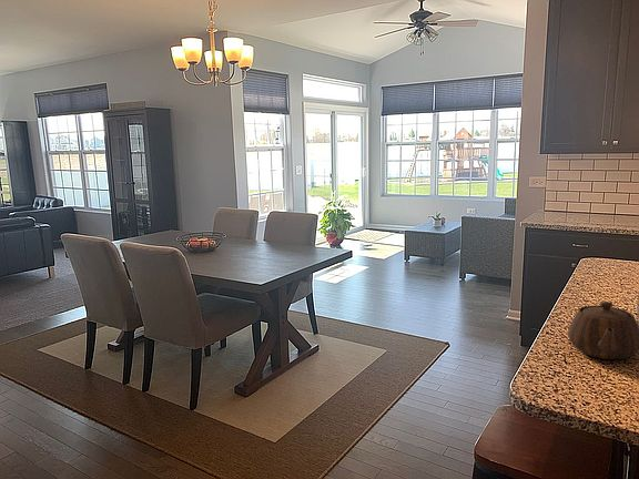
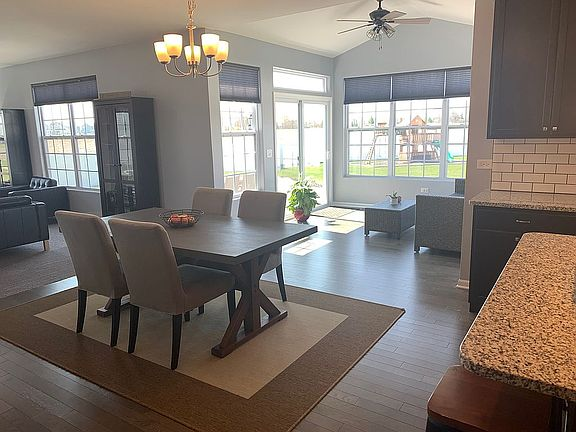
- teapot [567,300,639,360]
